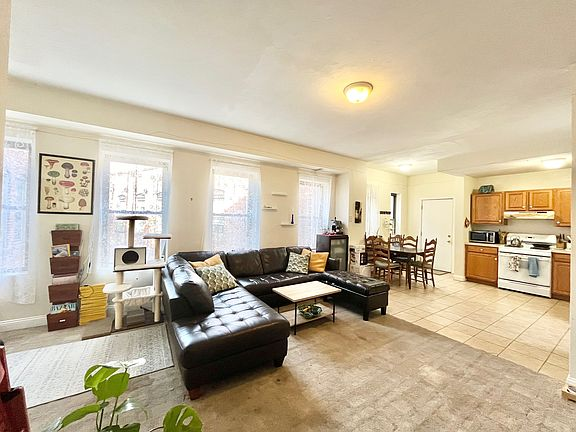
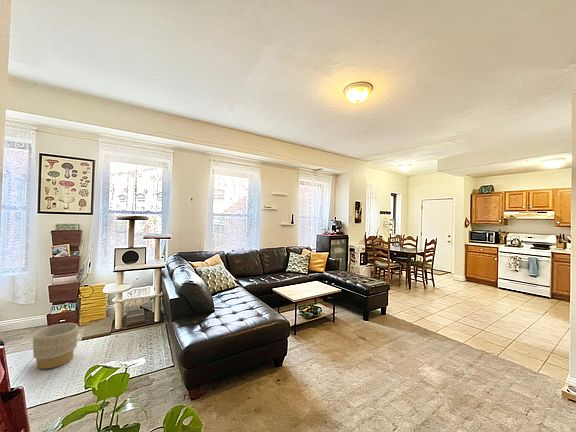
+ planter [32,322,79,370]
